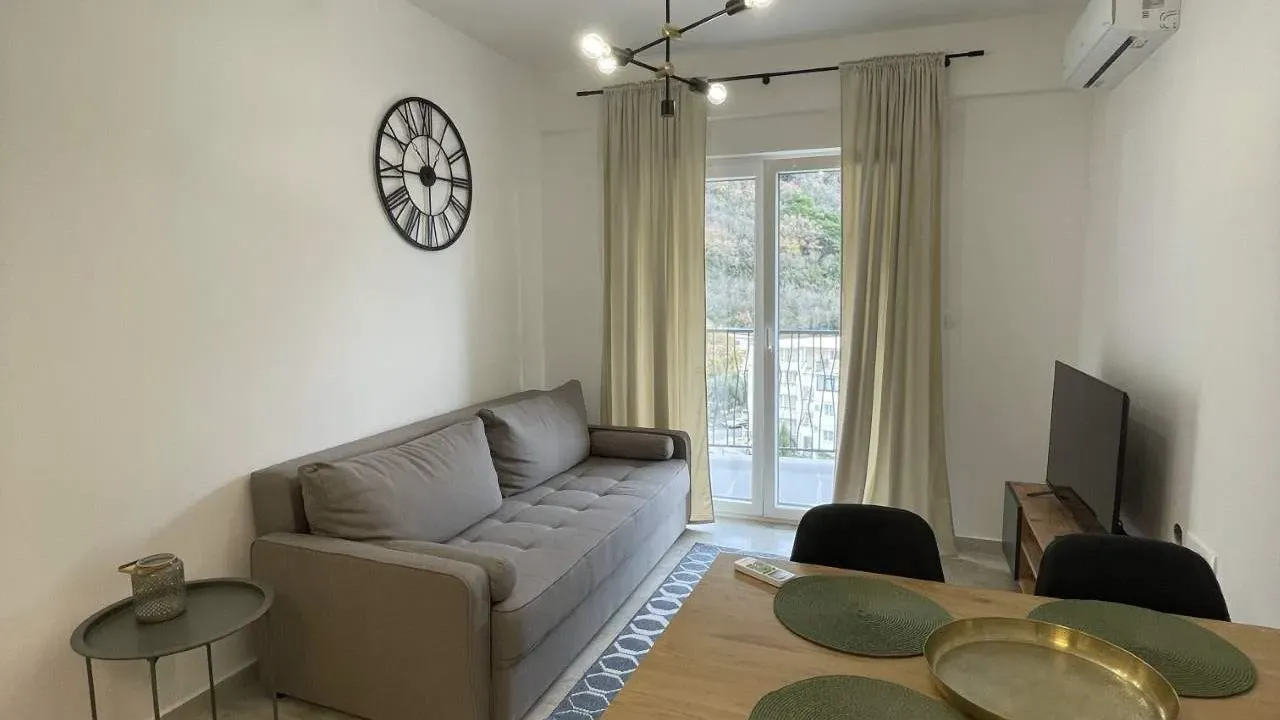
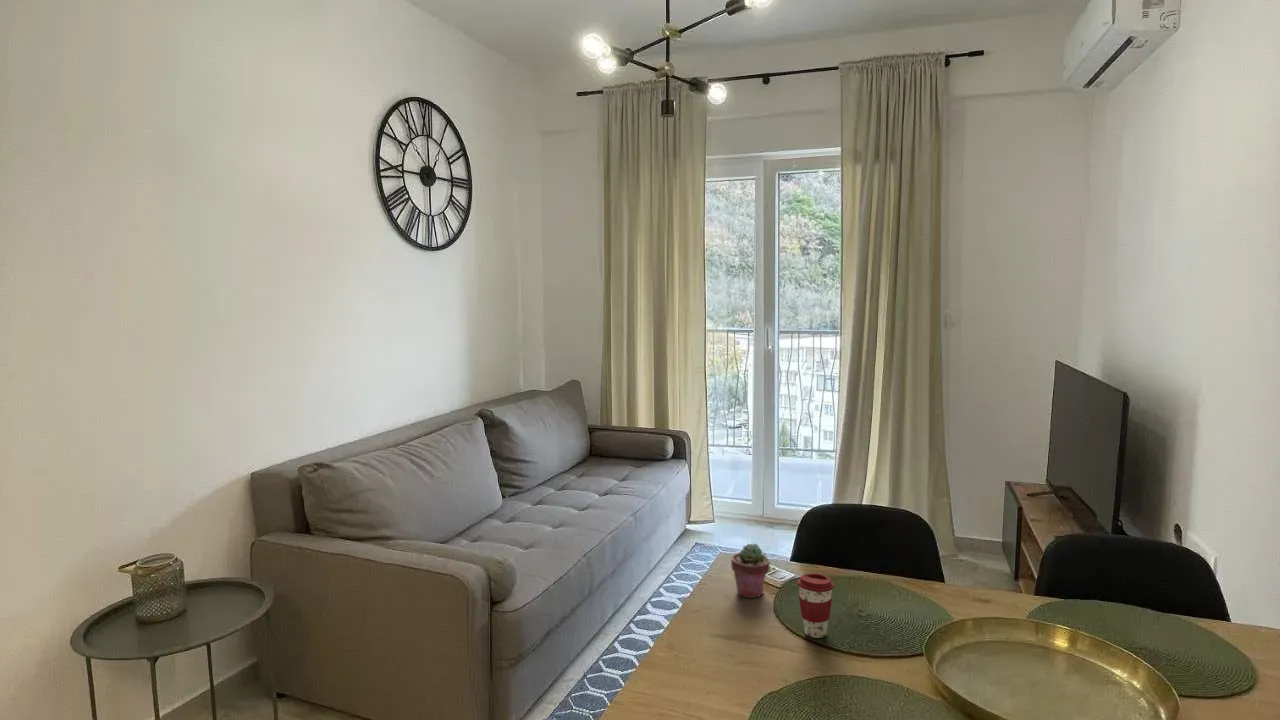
+ potted succulent [730,543,771,599]
+ coffee cup [796,572,835,639]
